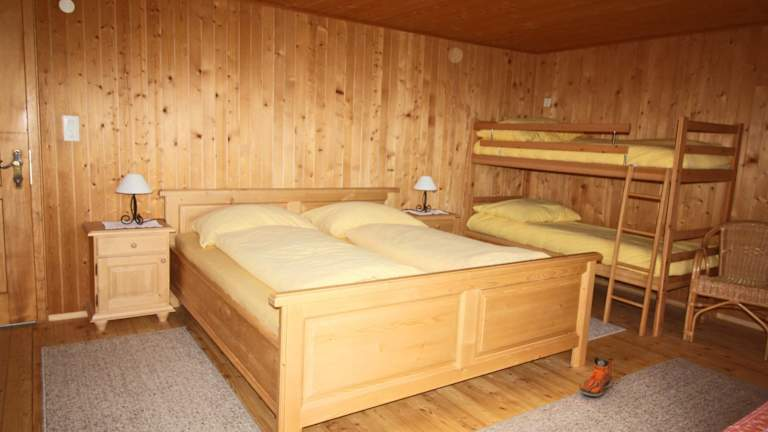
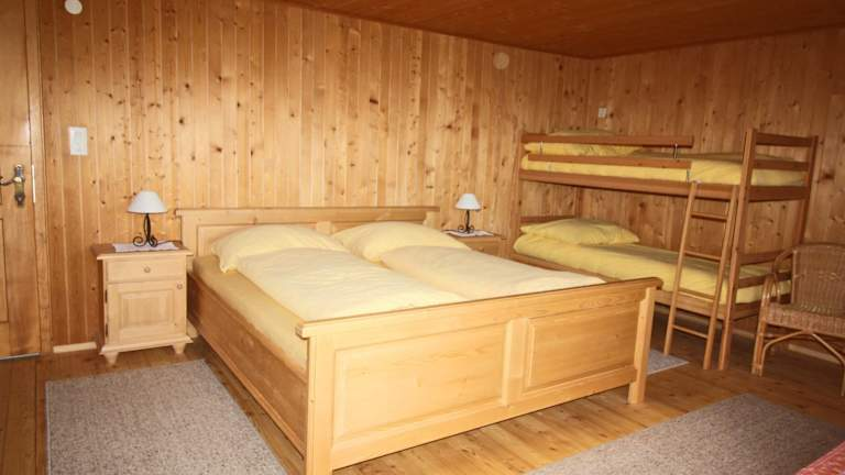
- sneaker [578,356,614,397]
